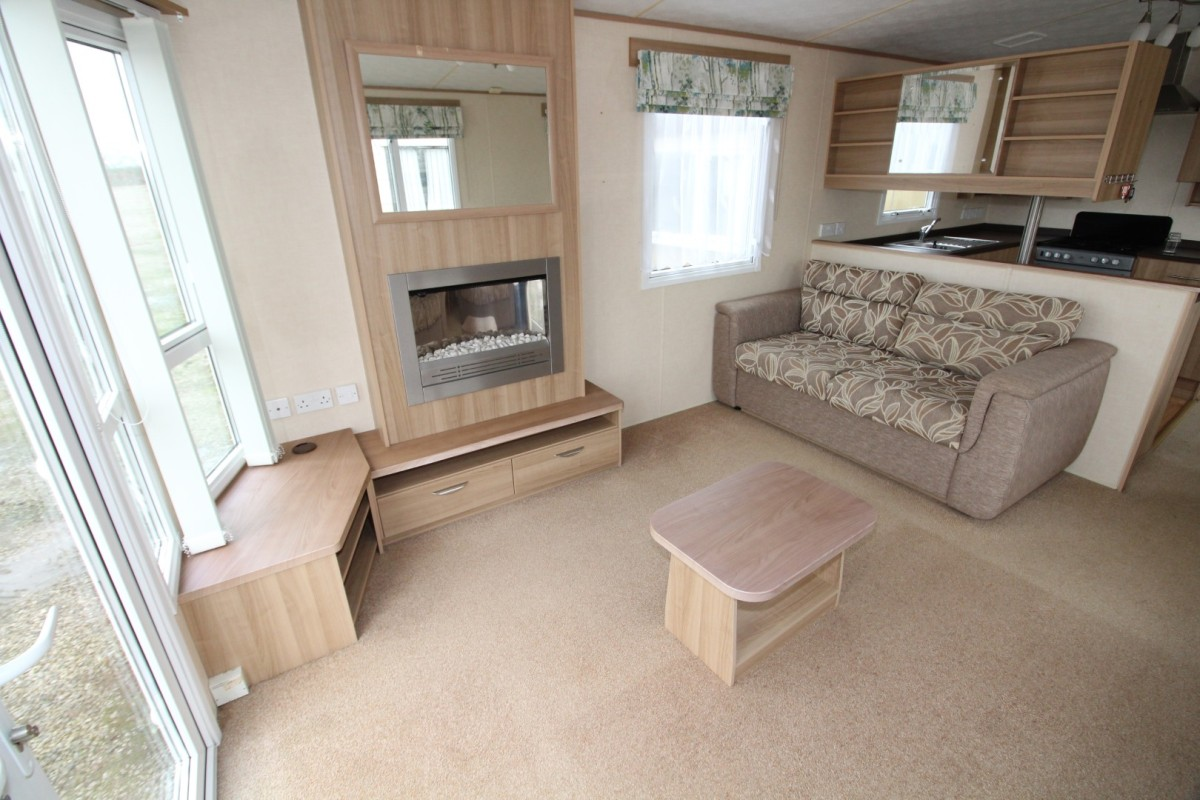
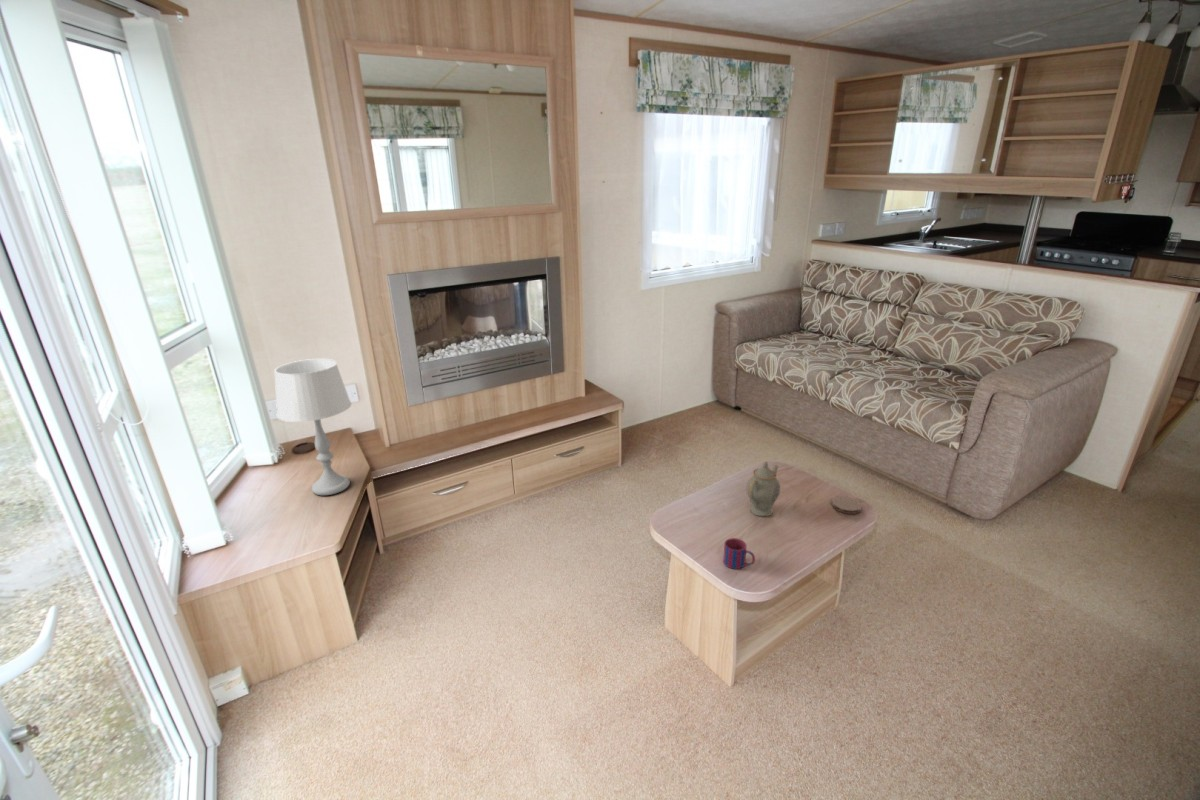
+ mug [722,537,756,570]
+ coaster [831,495,863,515]
+ chinaware [746,460,781,517]
+ table lamp [273,358,352,496]
